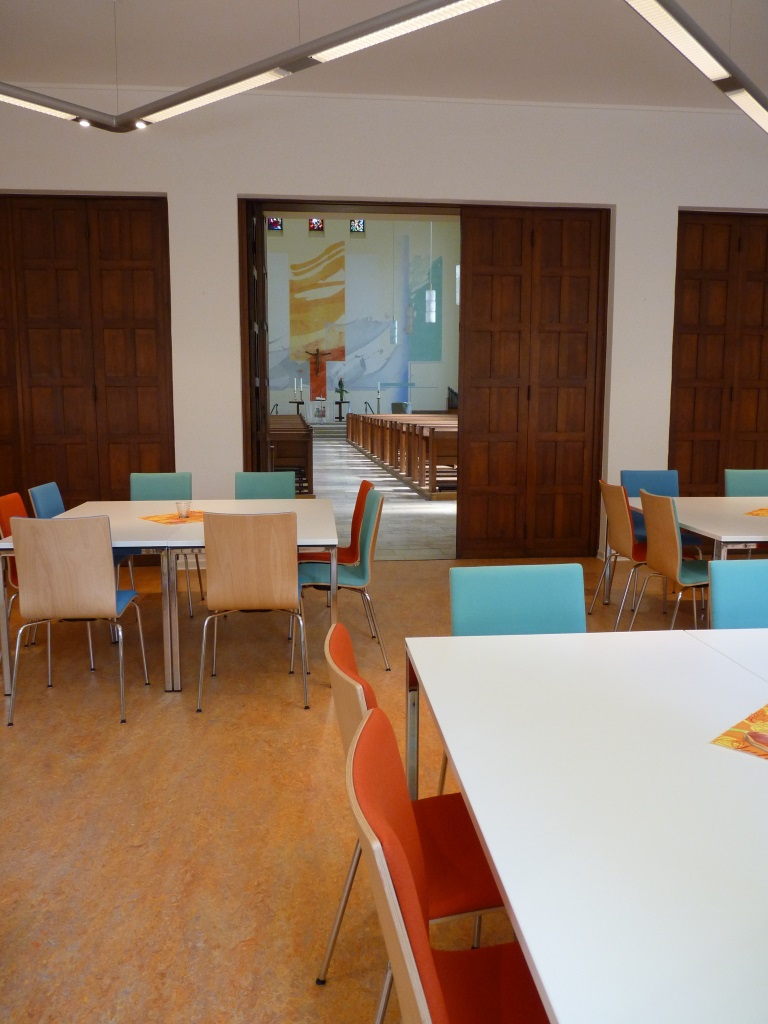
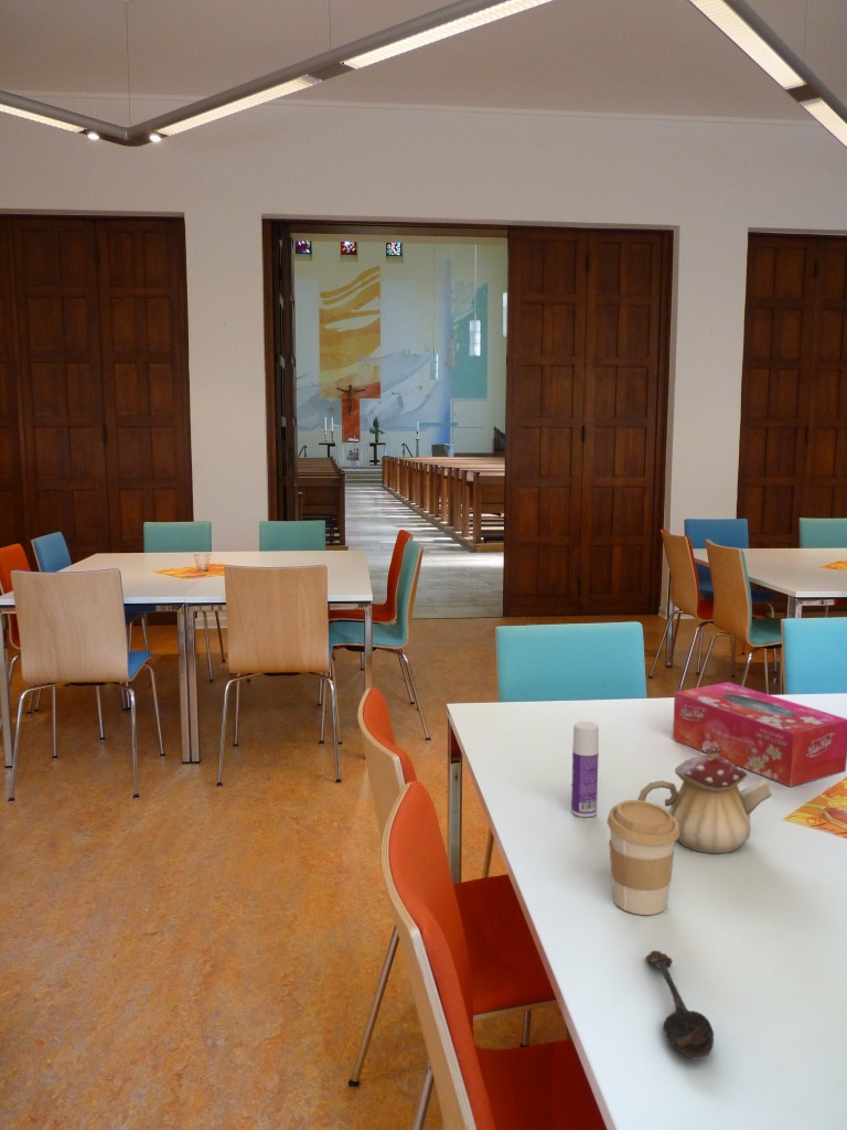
+ tissue box [672,681,847,788]
+ bottle [570,721,600,818]
+ coffee cup [607,799,679,916]
+ teapot [636,745,773,855]
+ spoon [645,949,715,1062]
